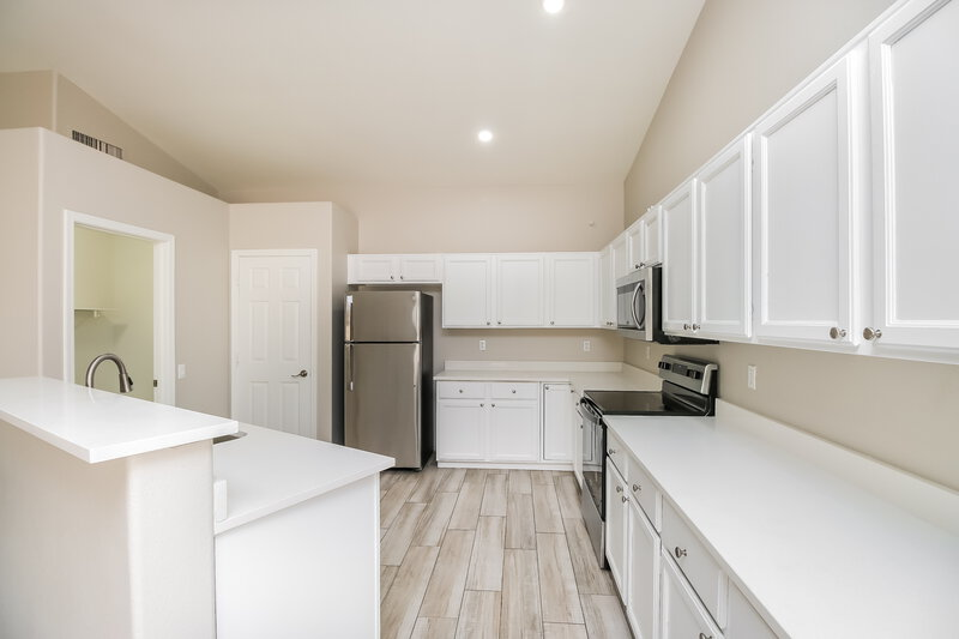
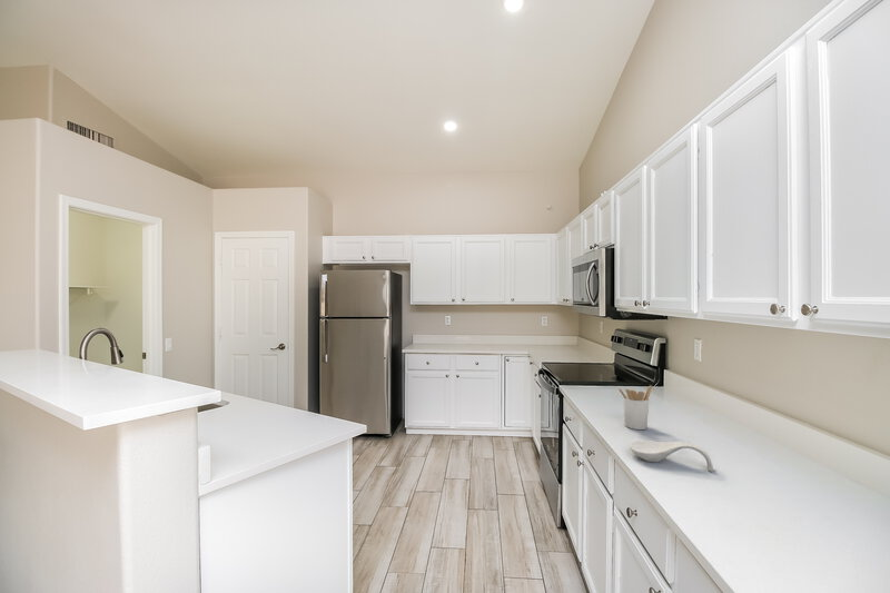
+ spoon rest [629,439,714,473]
+ utensil holder [619,385,653,431]
